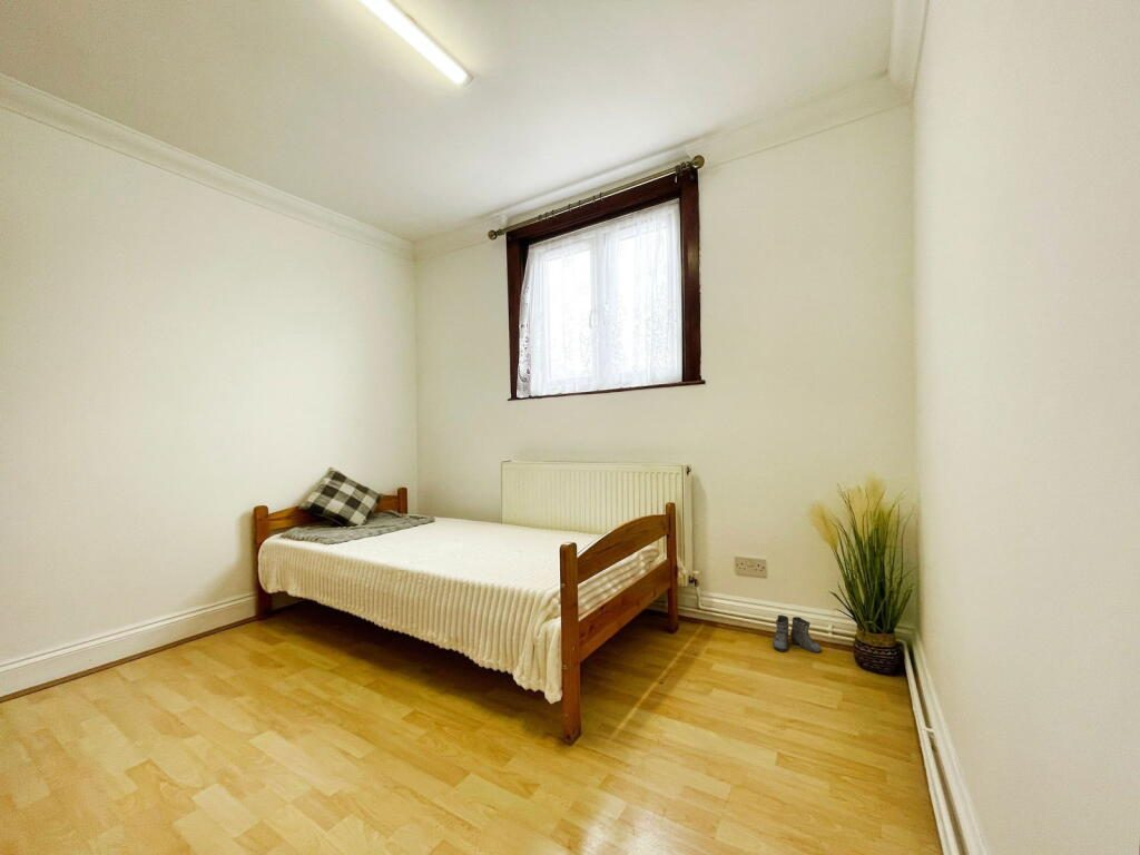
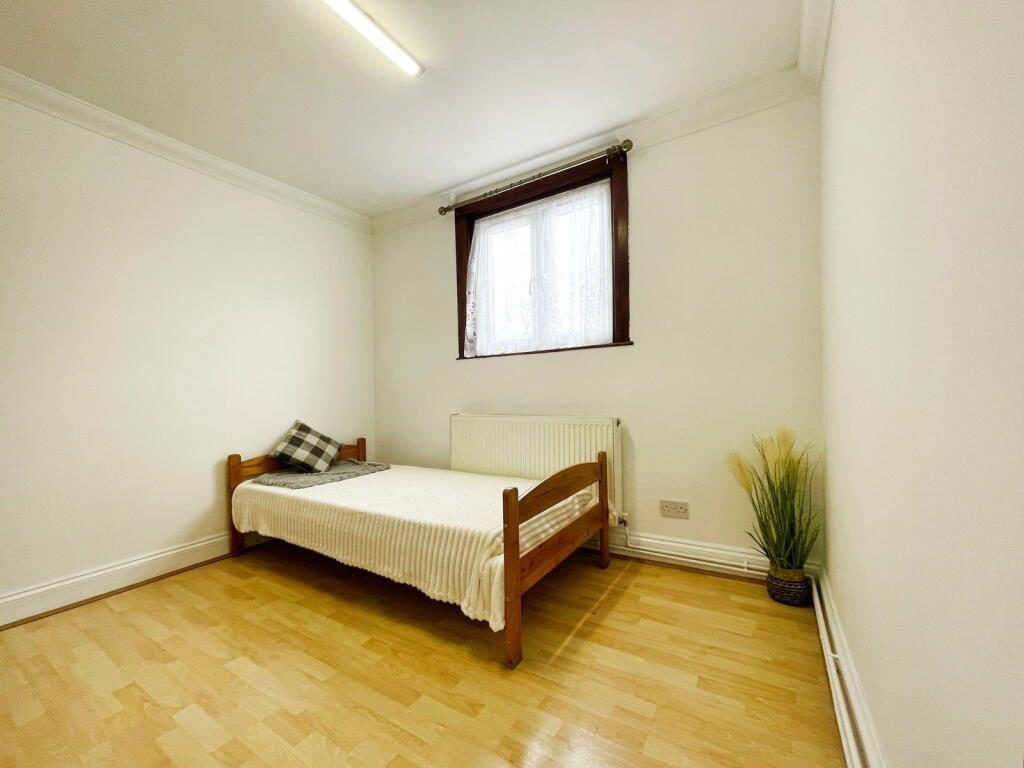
- boots [769,615,822,655]
